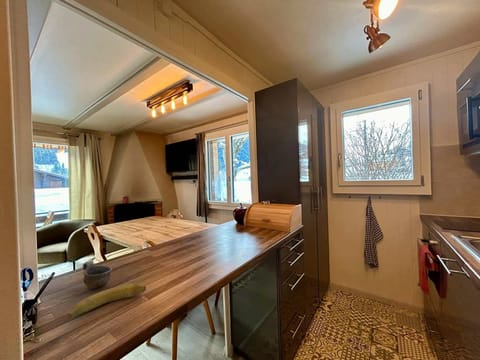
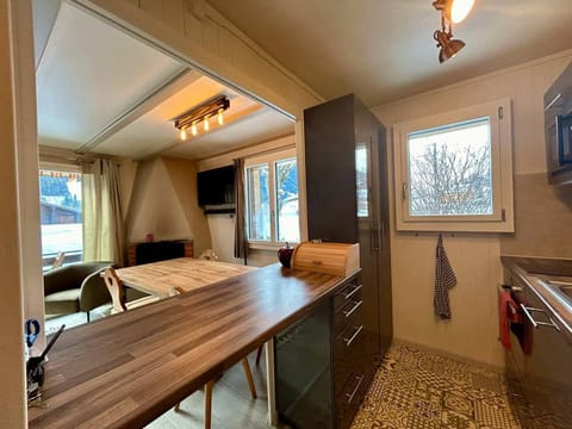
- cup [82,260,113,290]
- fruit [65,283,147,319]
